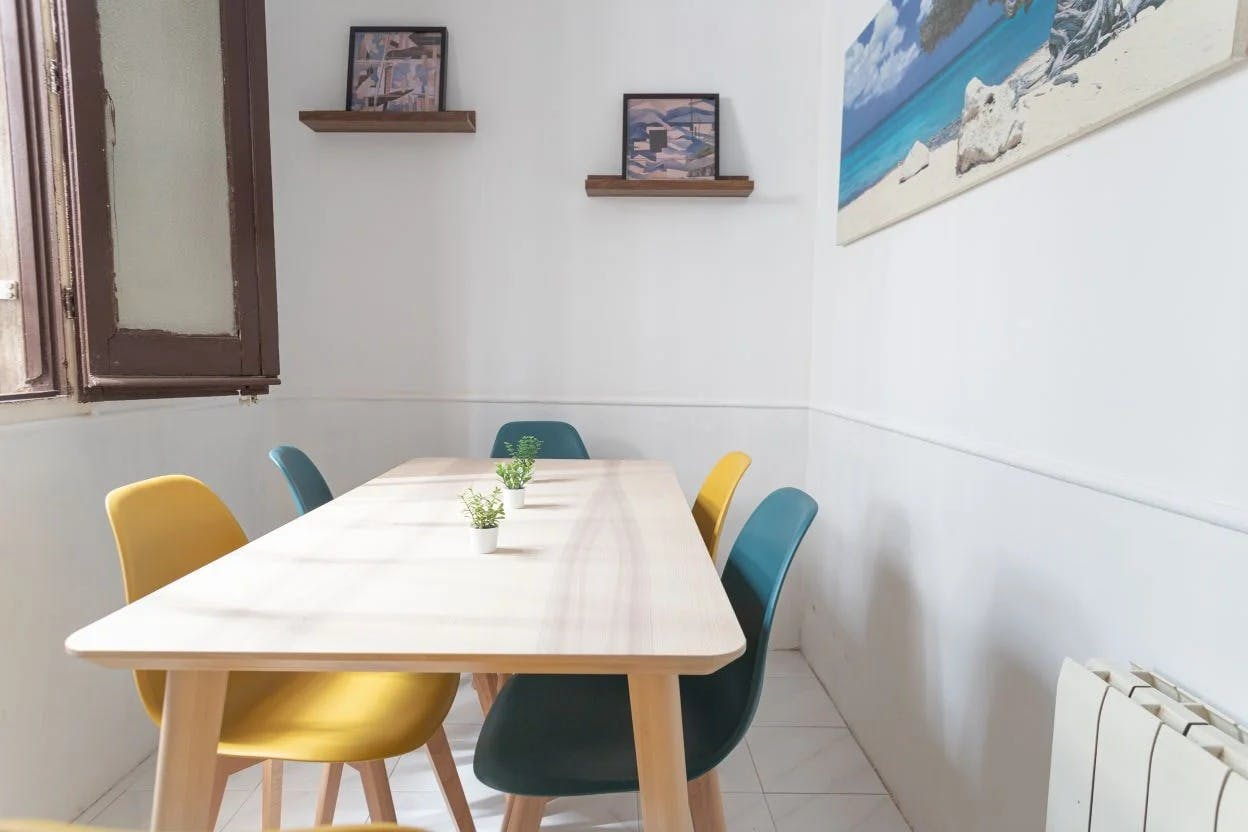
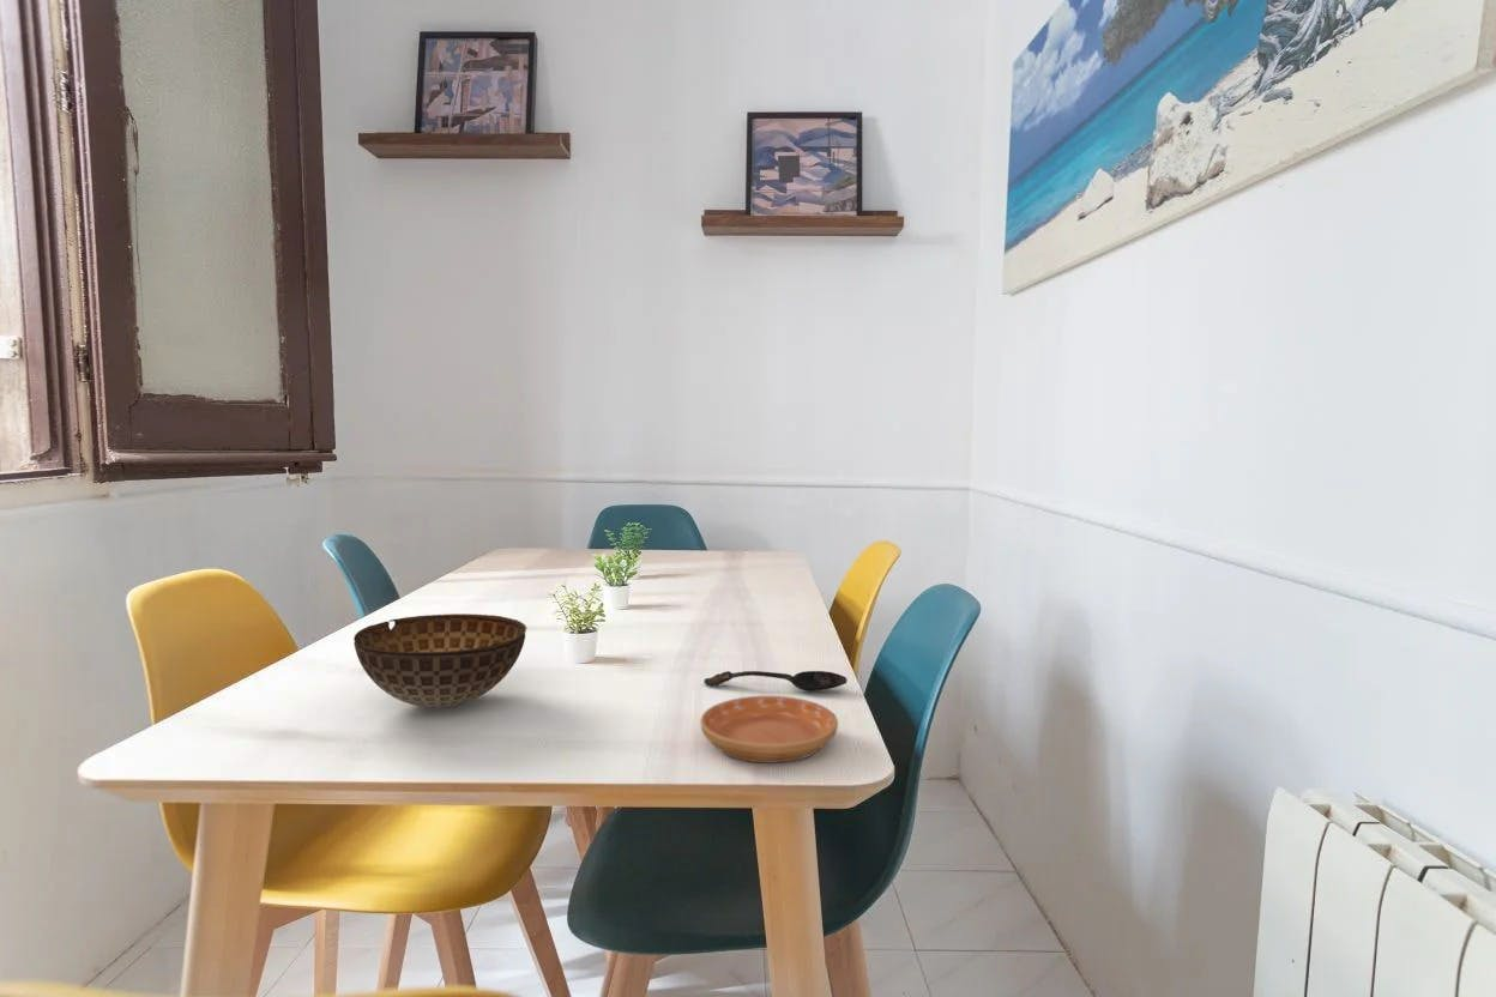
+ bowl [352,612,527,708]
+ spoon [702,670,849,693]
+ saucer [699,695,839,763]
